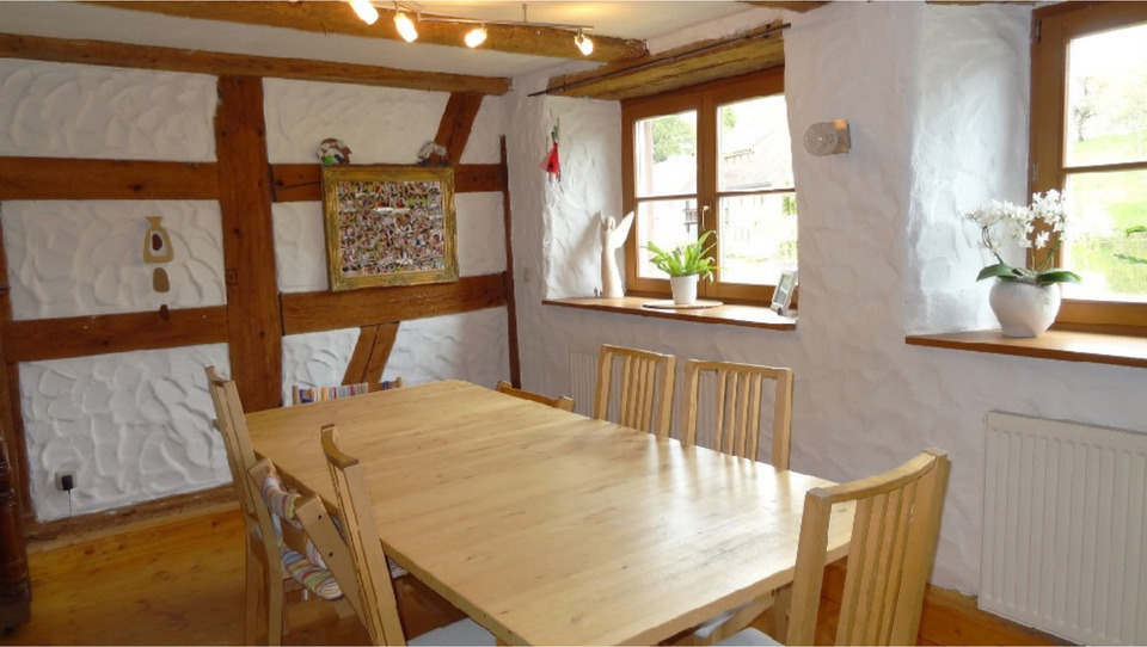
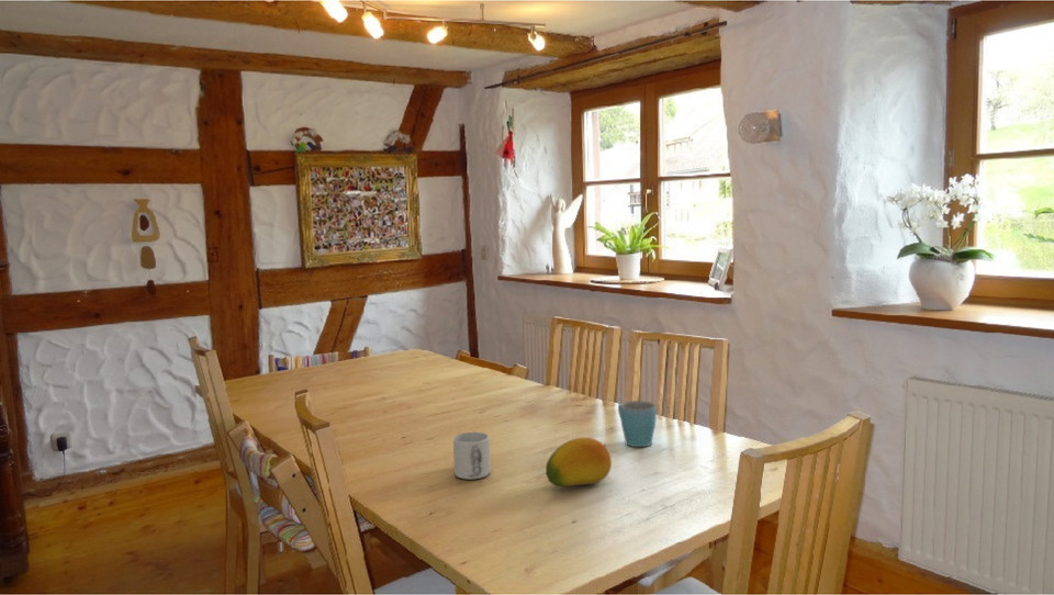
+ fruit [545,437,613,487]
+ mug [617,400,658,448]
+ mug [452,431,492,481]
